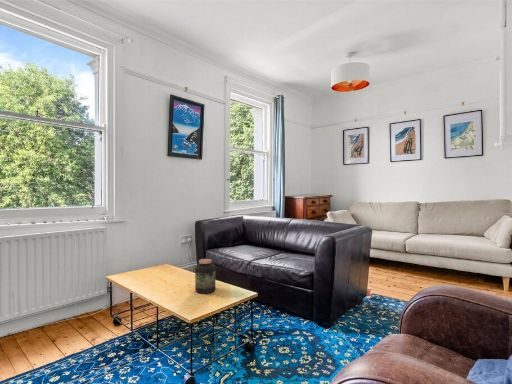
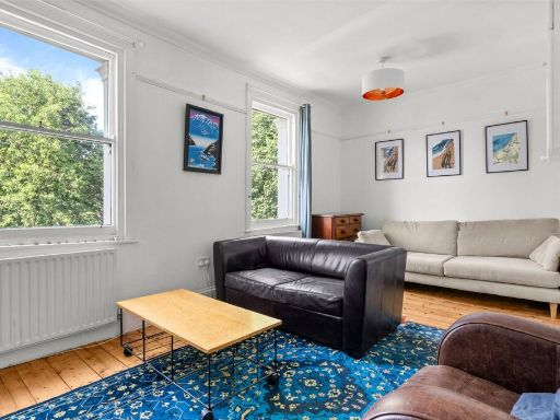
- jar [194,258,216,294]
